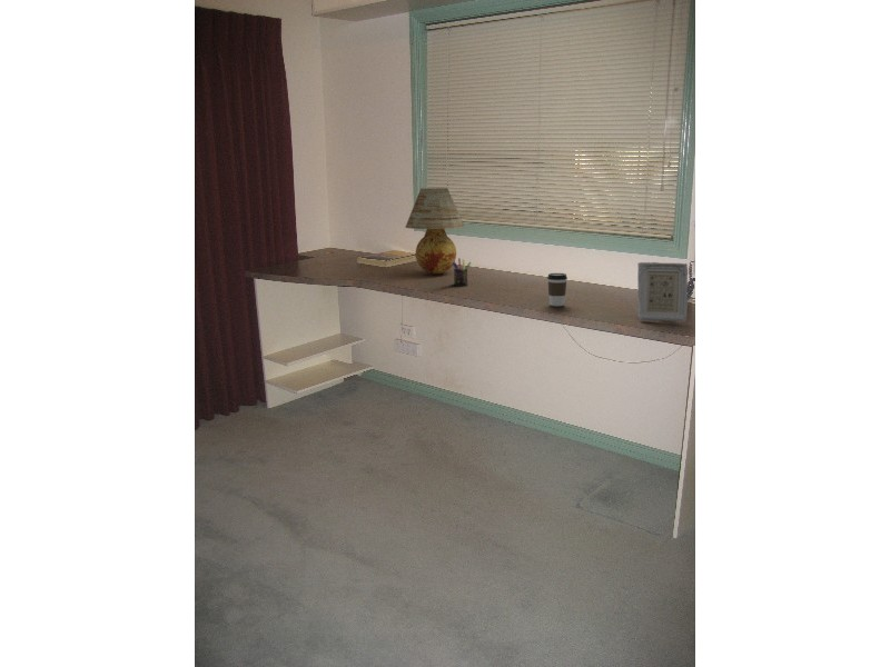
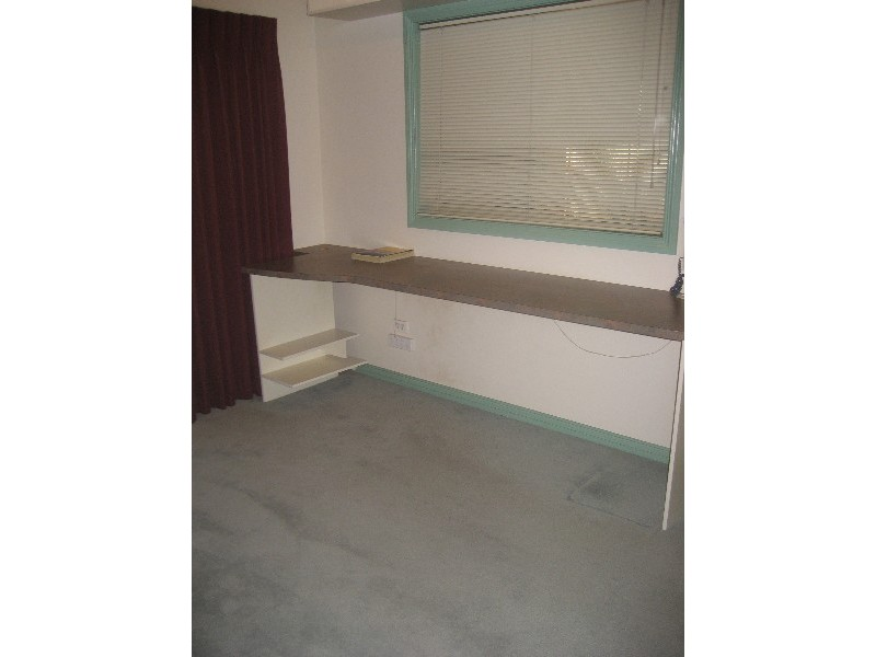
- coffee cup [546,272,568,307]
- picture frame [636,261,689,322]
- table lamp [405,187,465,275]
- pen holder [452,257,472,288]
